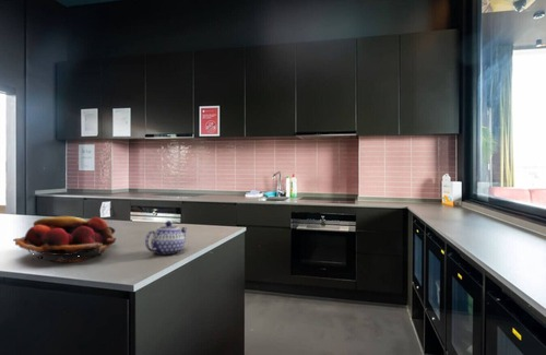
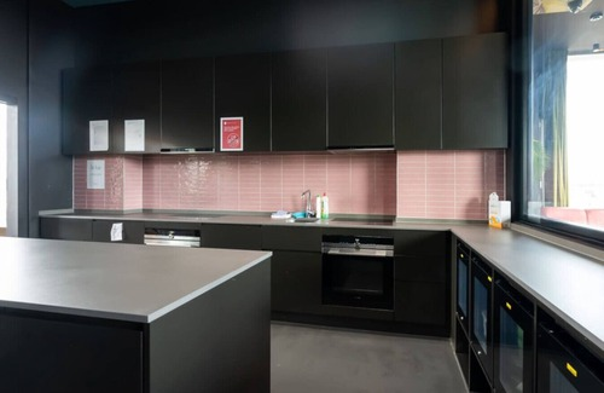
- fruit basket [12,215,117,263]
- teapot [144,220,188,256]
